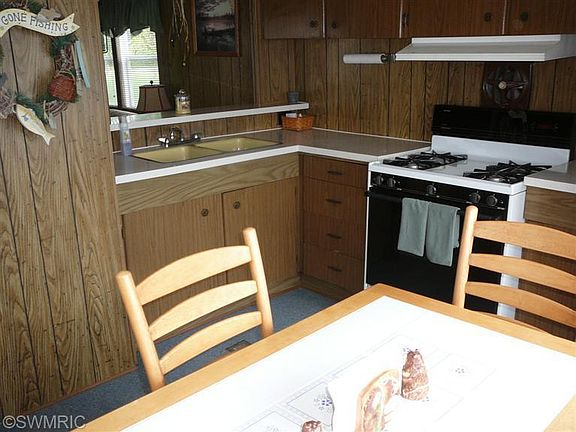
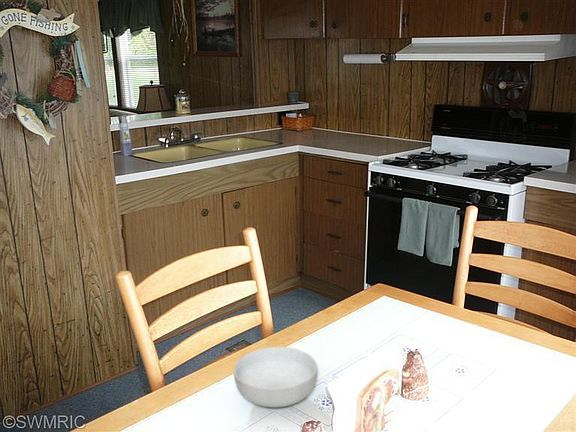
+ cereal bowl [233,346,319,408]
